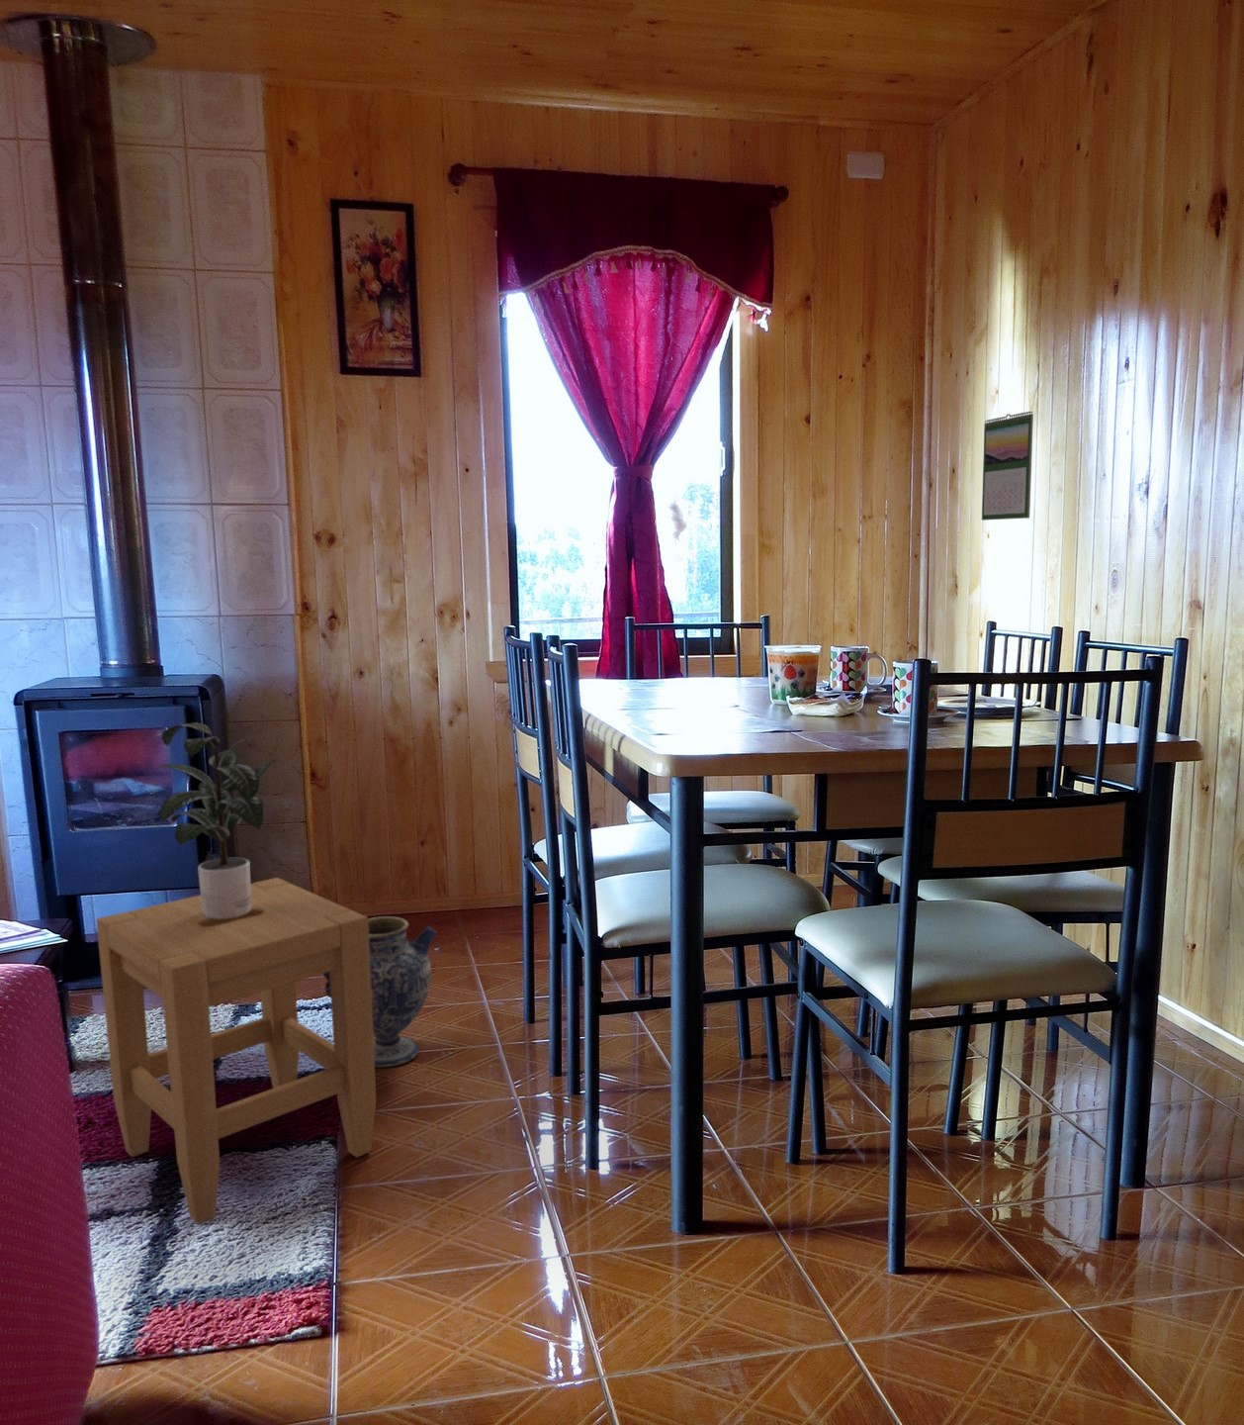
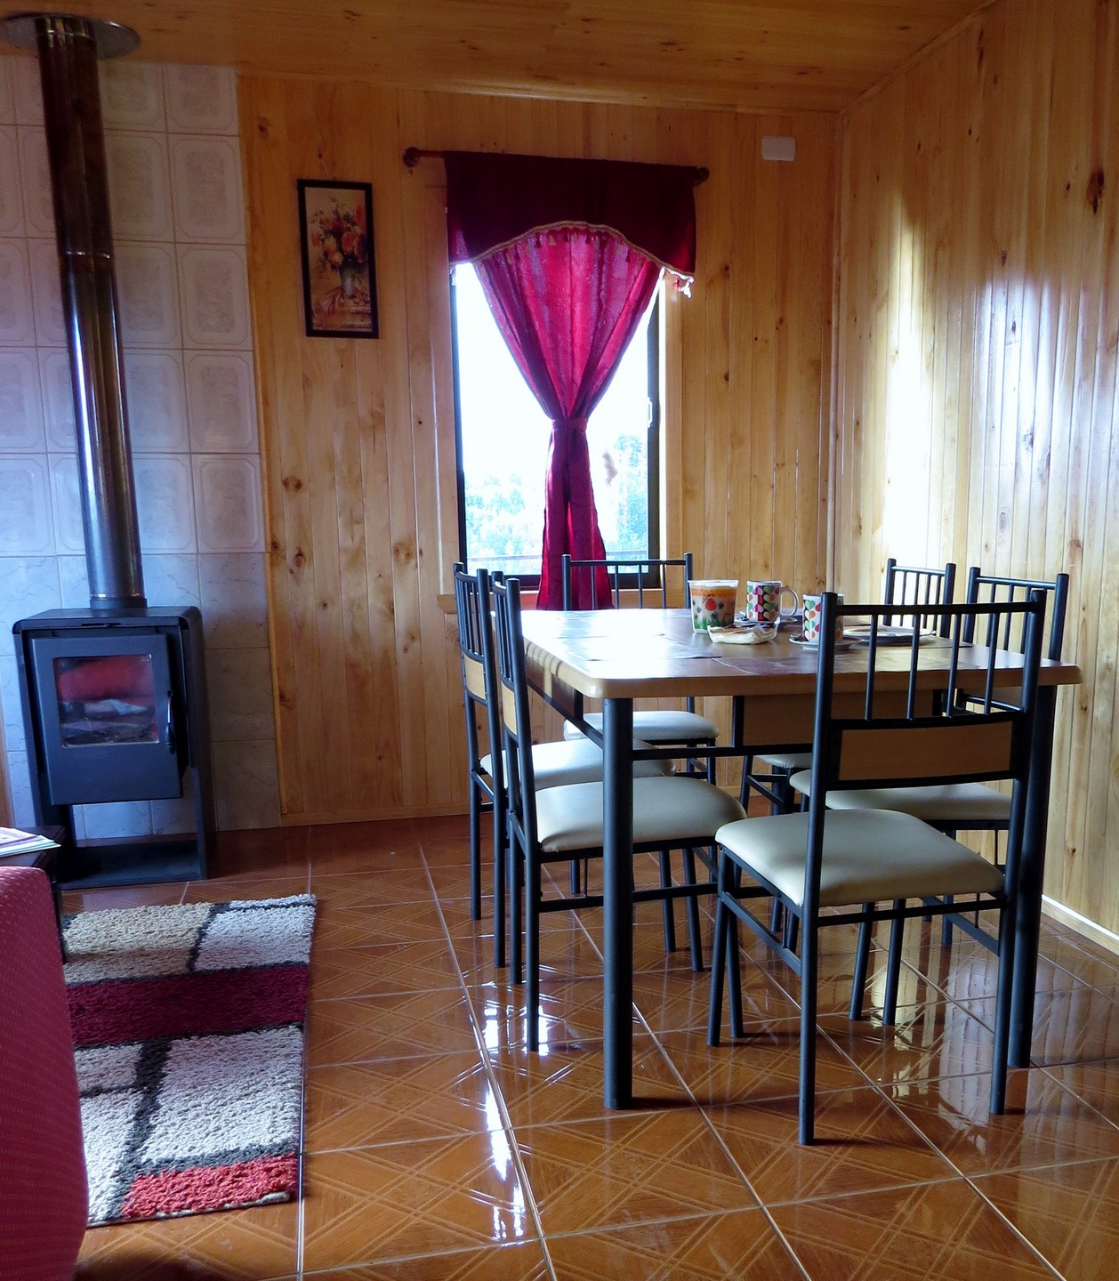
- stool [94,877,377,1225]
- potted plant [151,721,277,920]
- calendar [981,411,1034,521]
- ceramic jug [321,915,437,1068]
